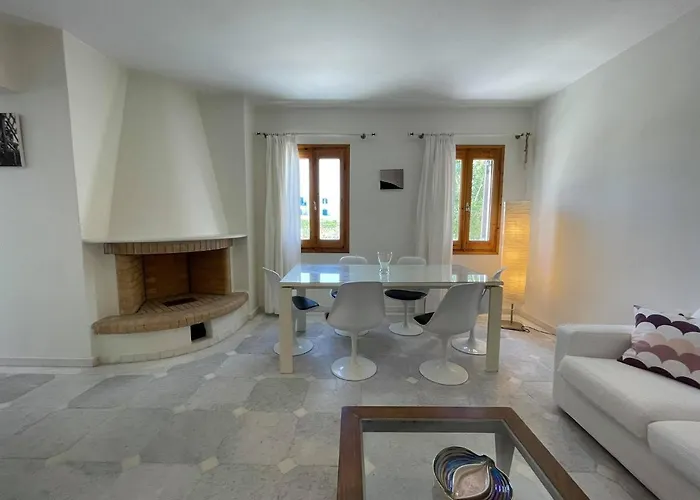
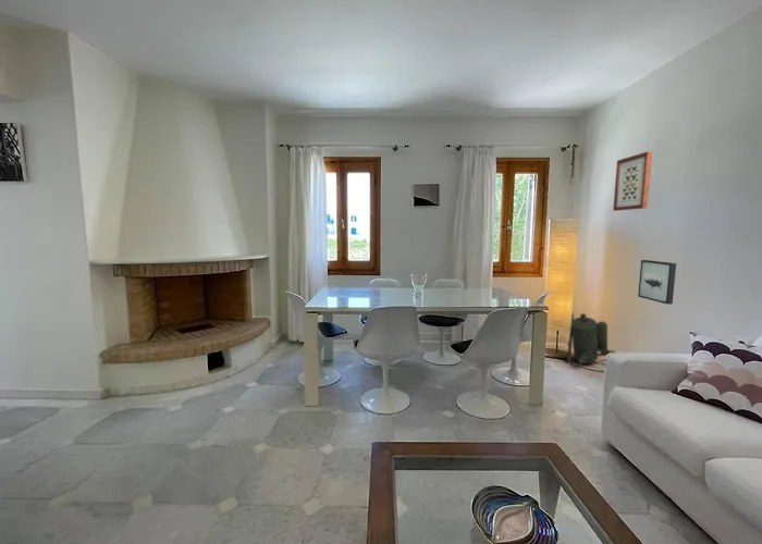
+ wall art [637,259,677,306]
+ wall art [612,150,653,212]
+ backpack [566,311,615,372]
